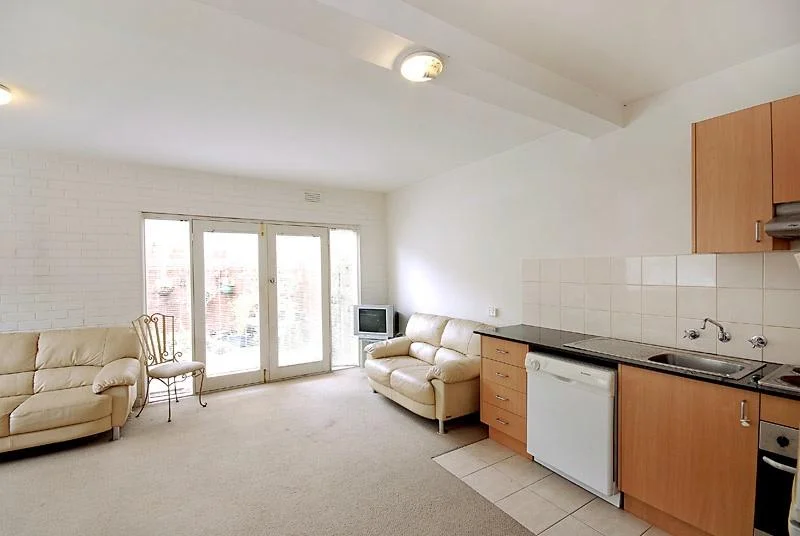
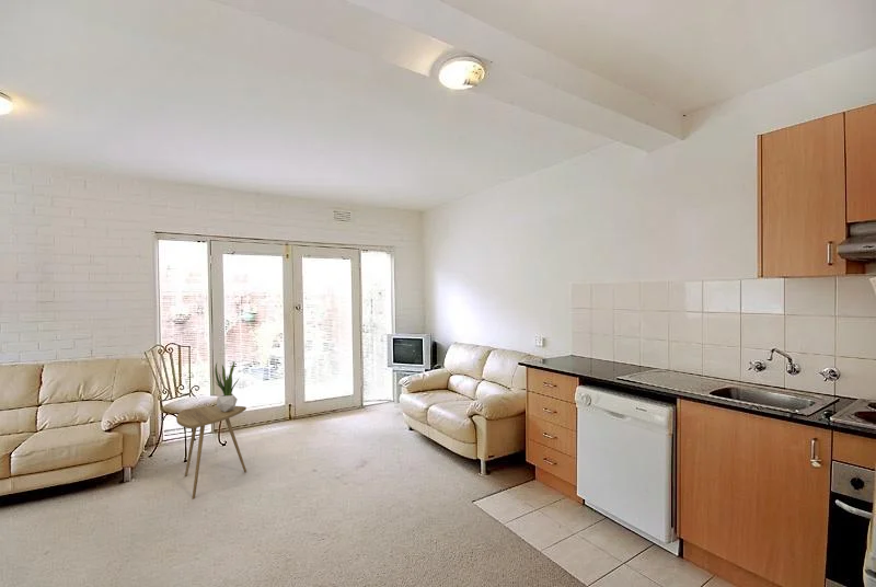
+ potted plant [214,360,240,412]
+ side table [175,405,247,500]
